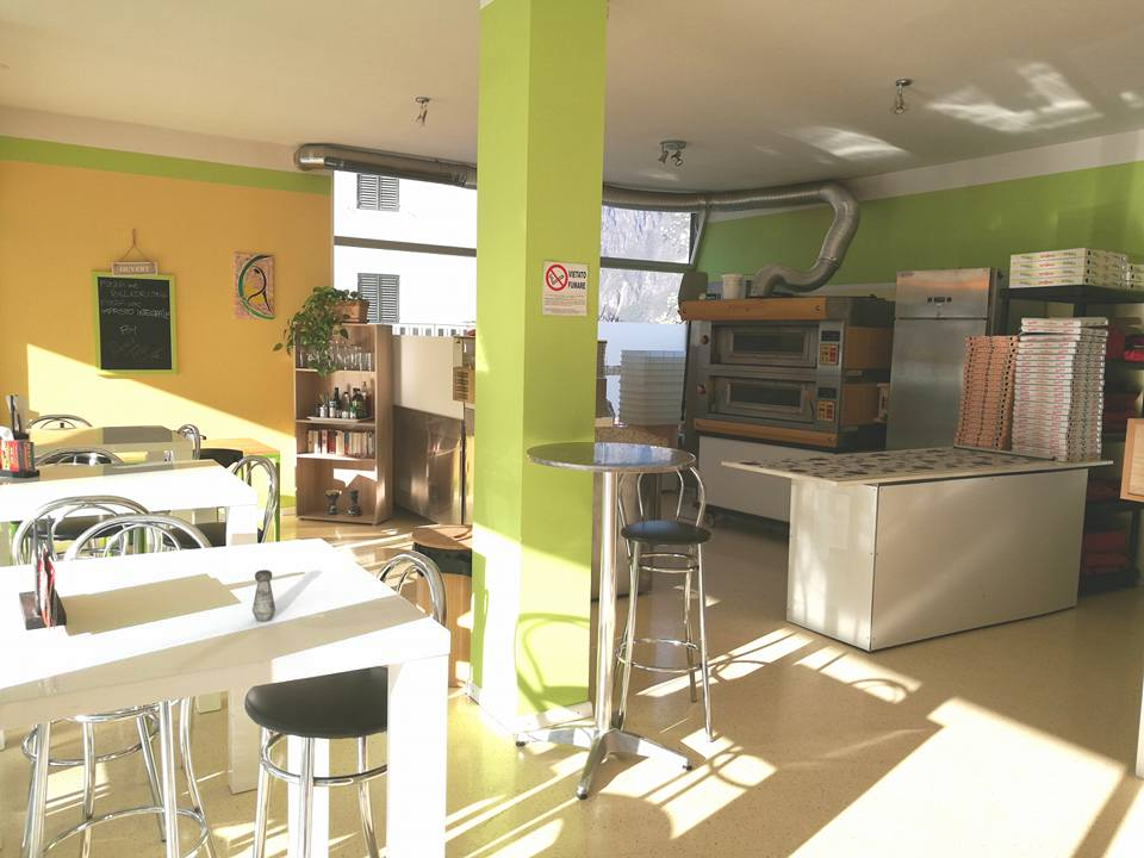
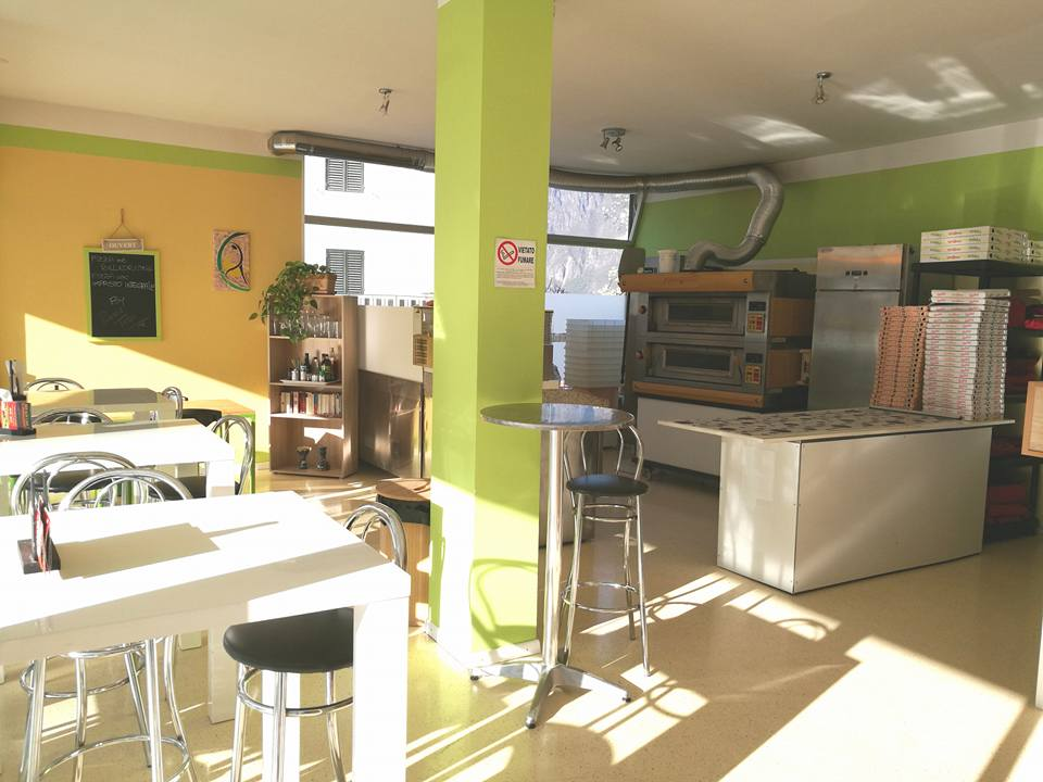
- salt shaker [251,568,276,622]
